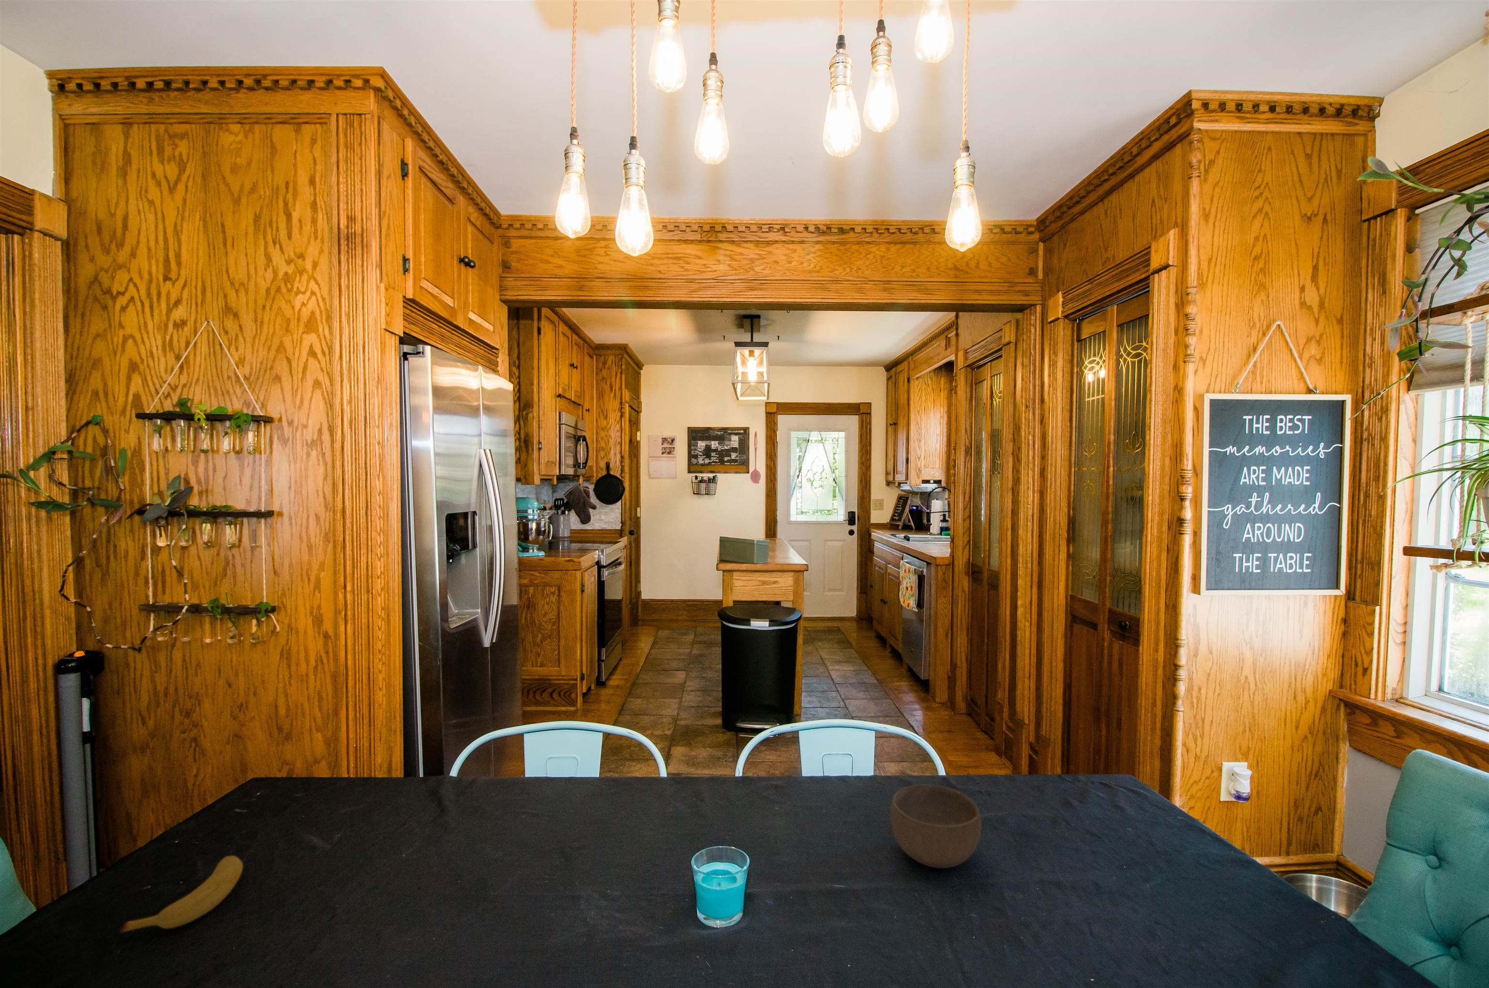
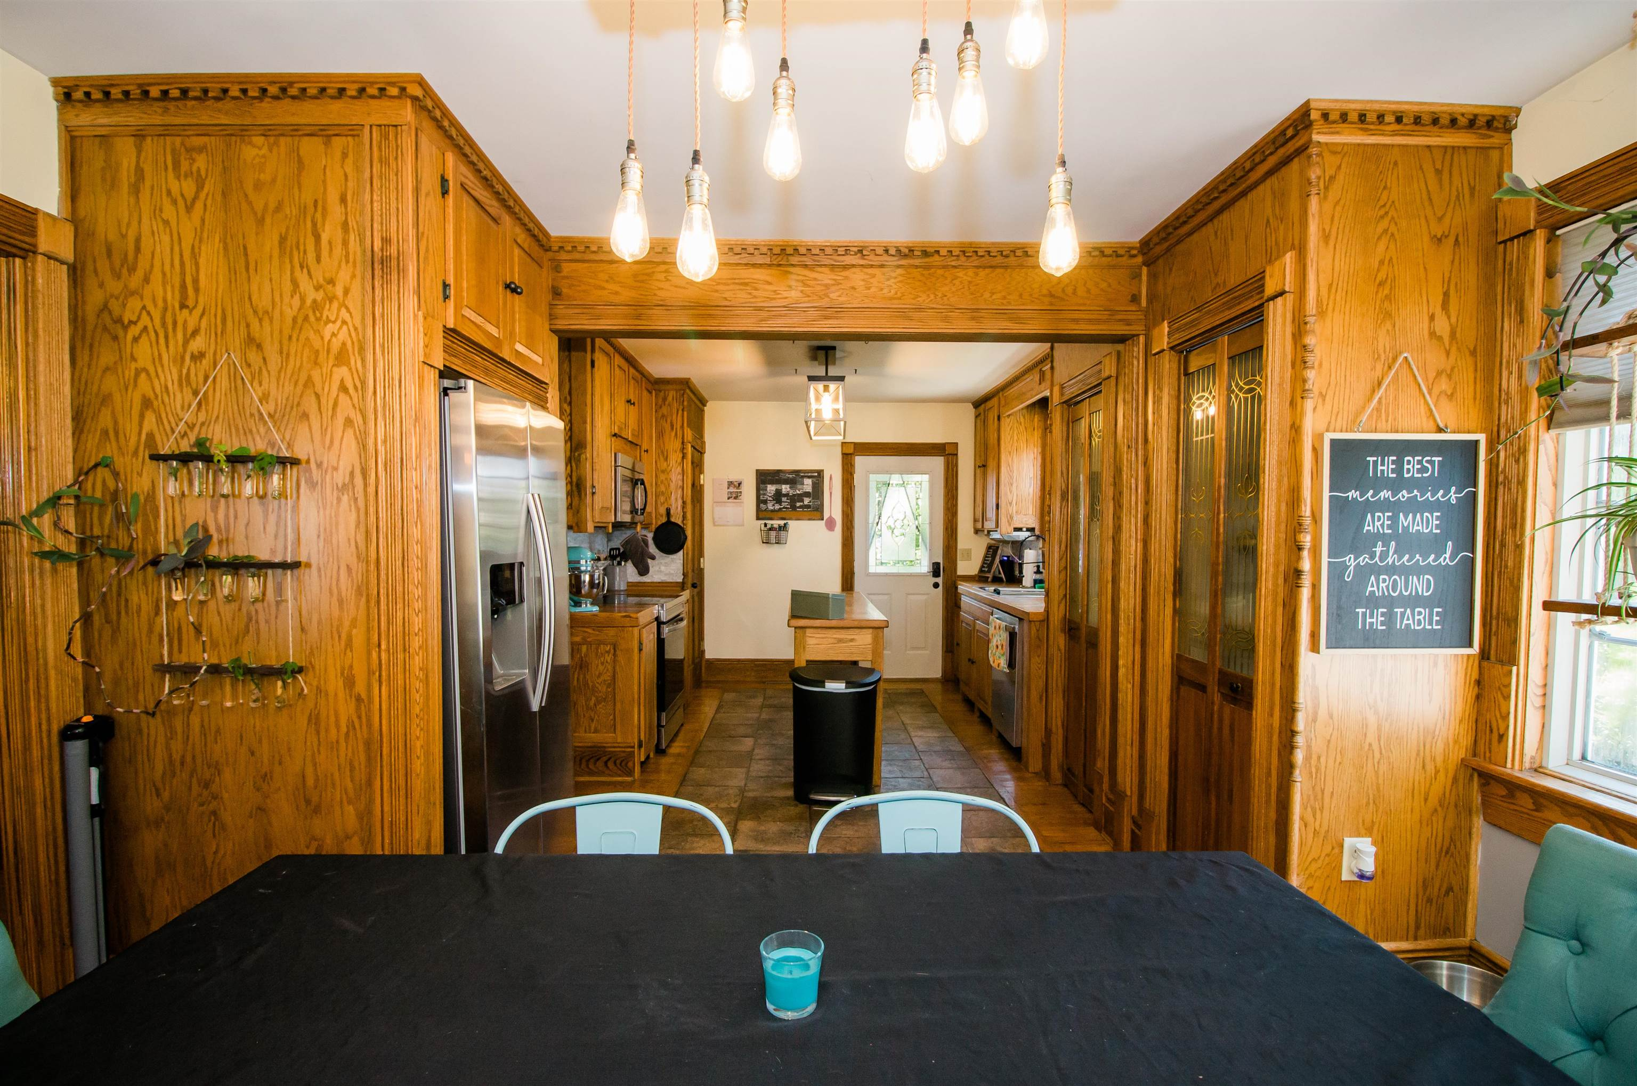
- bowl [889,783,982,869]
- banana [119,856,244,934]
